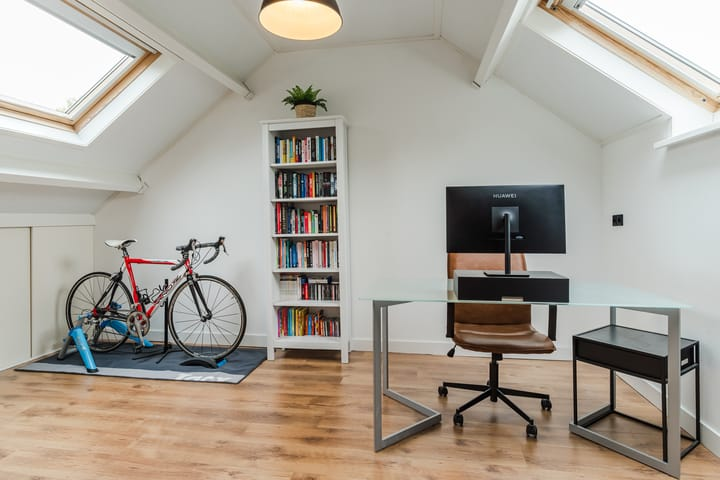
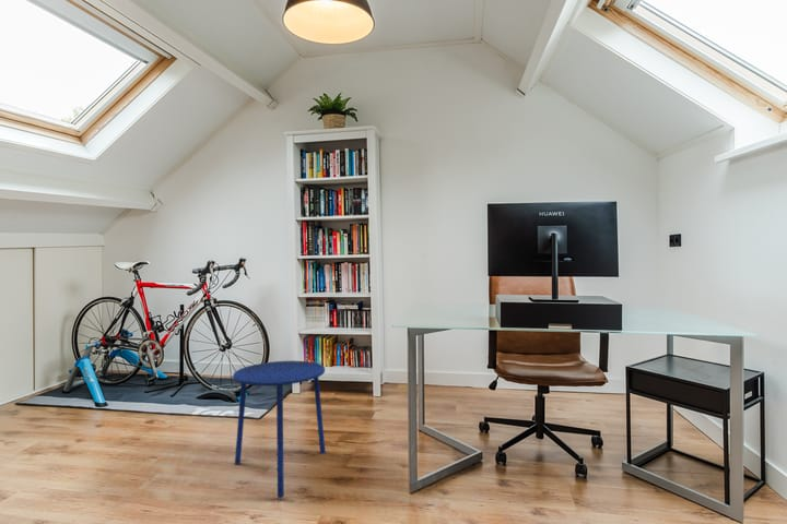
+ side table [232,360,327,499]
